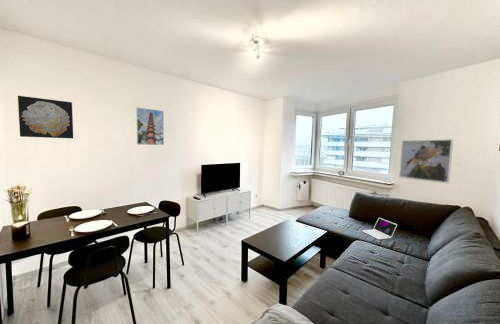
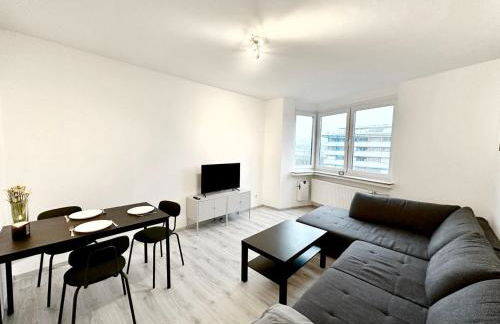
- wall art [17,95,74,139]
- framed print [135,106,165,146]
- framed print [398,138,454,185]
- laptop [361,217,398,240]
